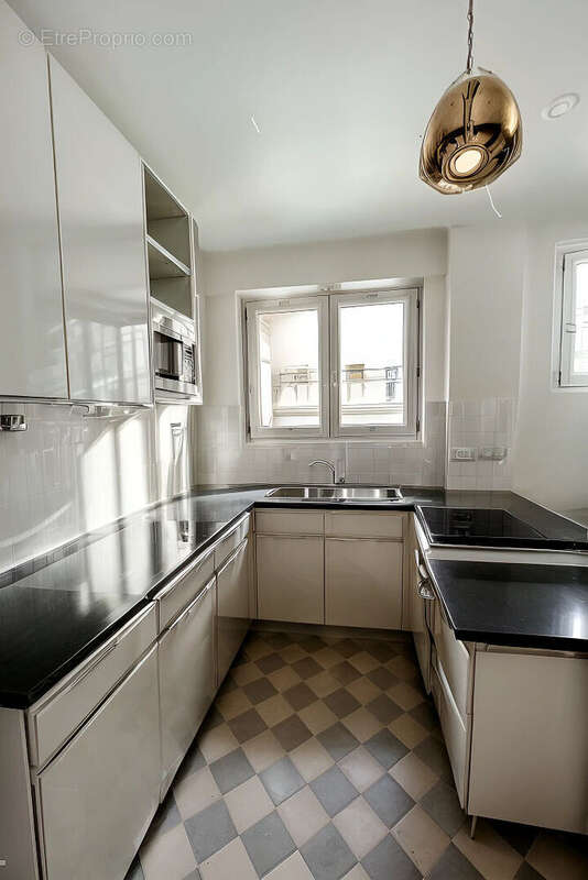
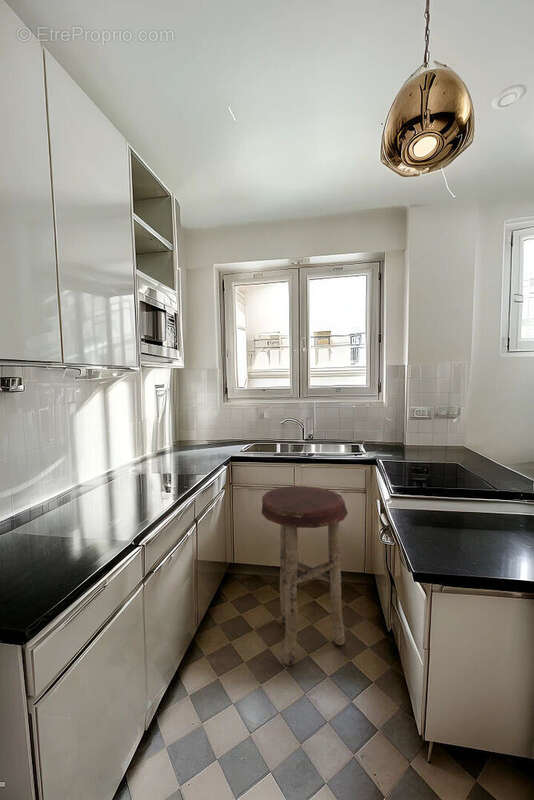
+ stool [261,485,349,666]
